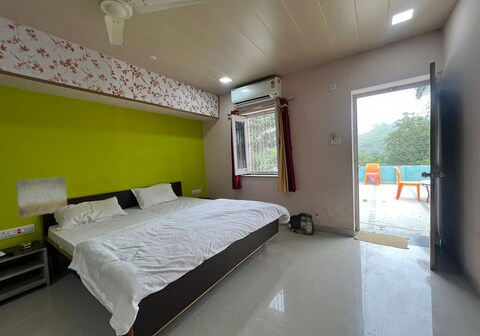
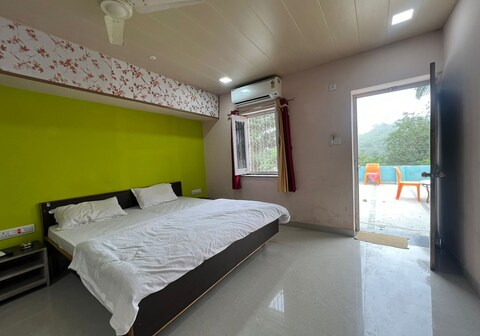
- wall art [15,176,68,219]
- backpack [287,212,319,235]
